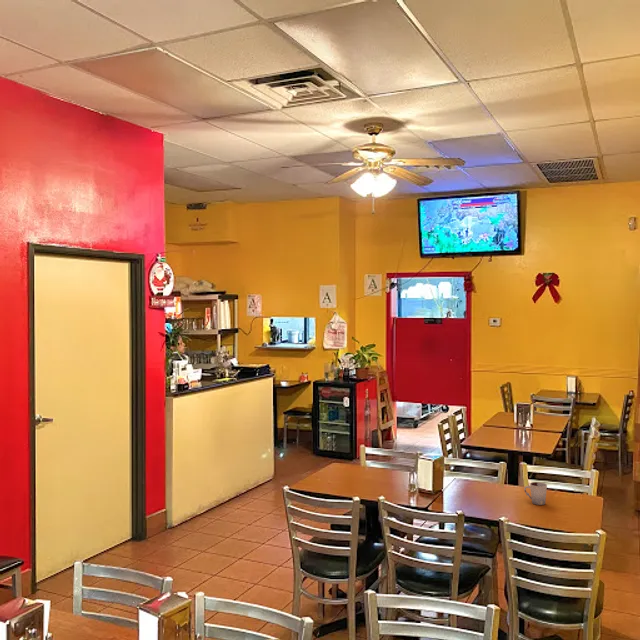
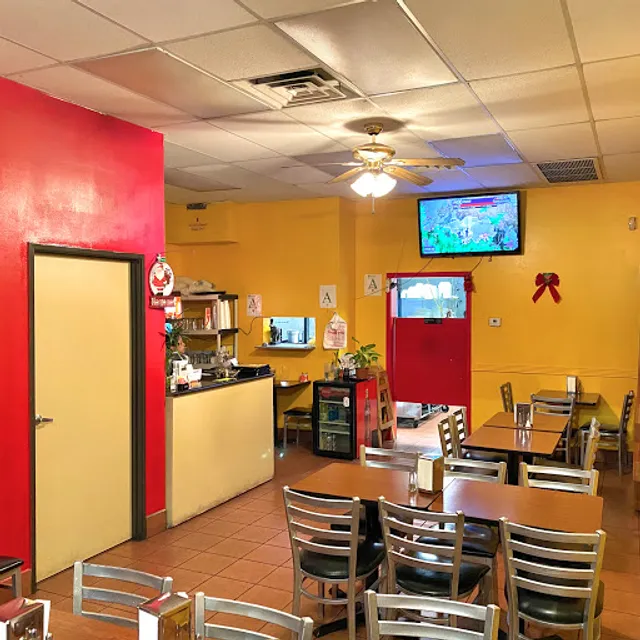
- cup [523,481,548,506]
